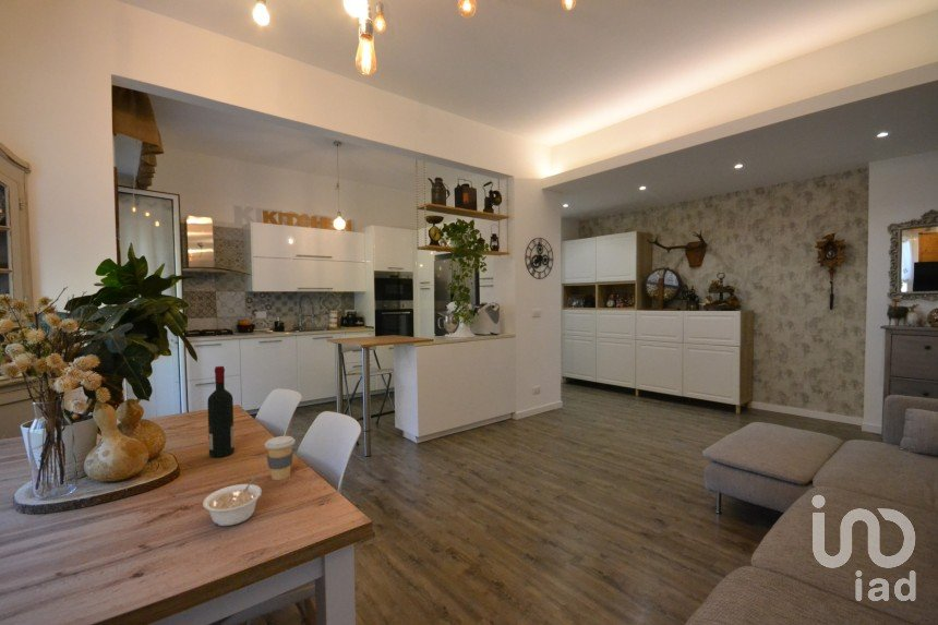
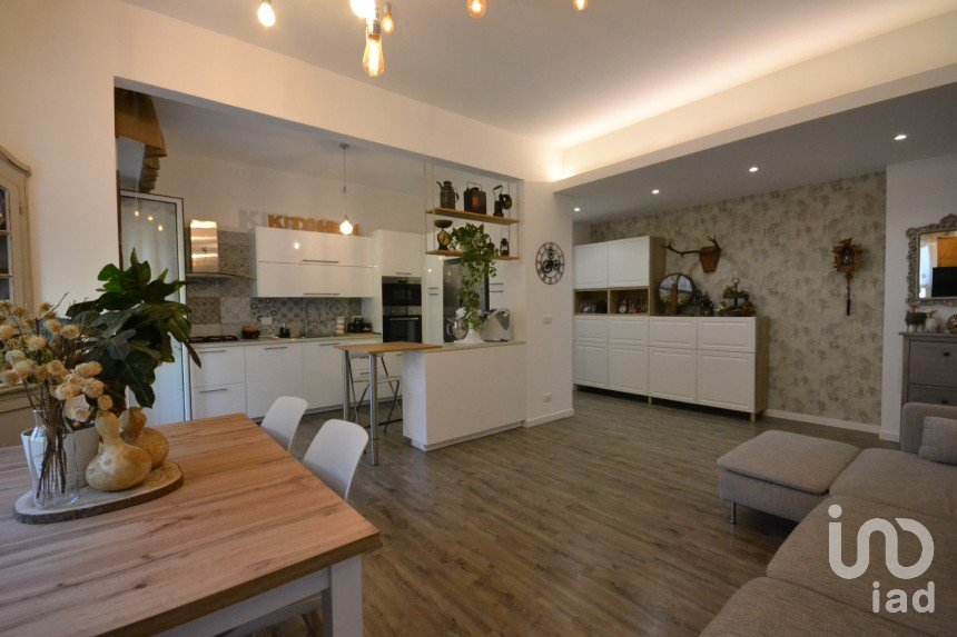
- alcohol [206,365,236,458]
- coffee cup [264,435,296,481]
- legume [202,474,263,527]
